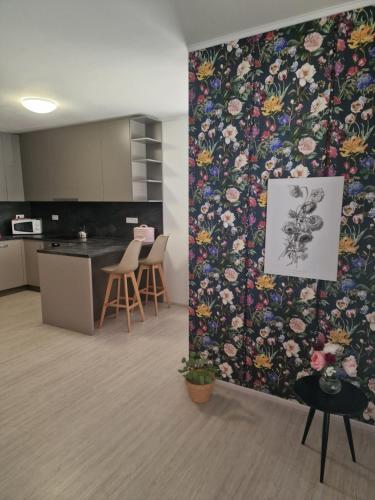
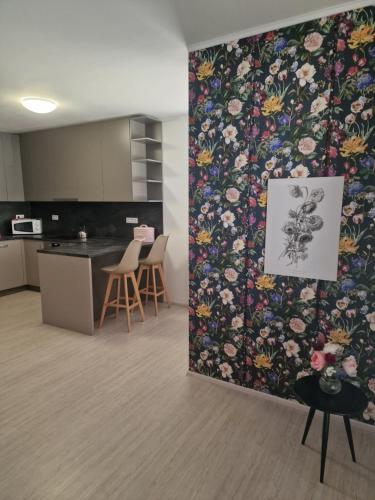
- potted plant [177,350,228,404]
